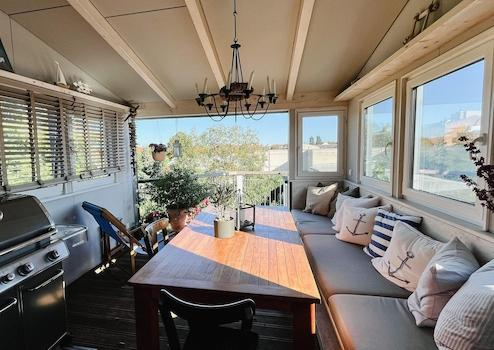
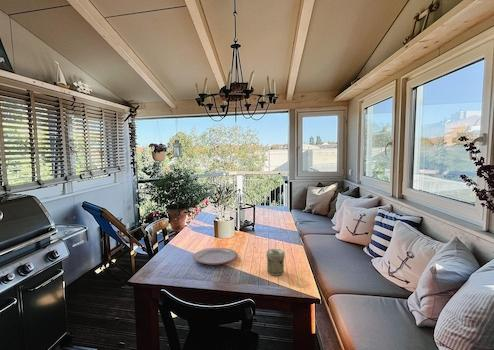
+ jar [266,248,286,276]
+ plate [192,247,239,266]
